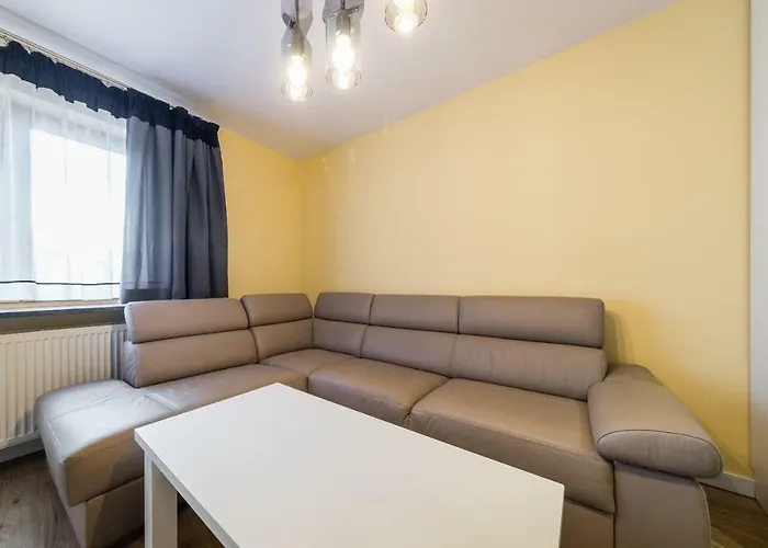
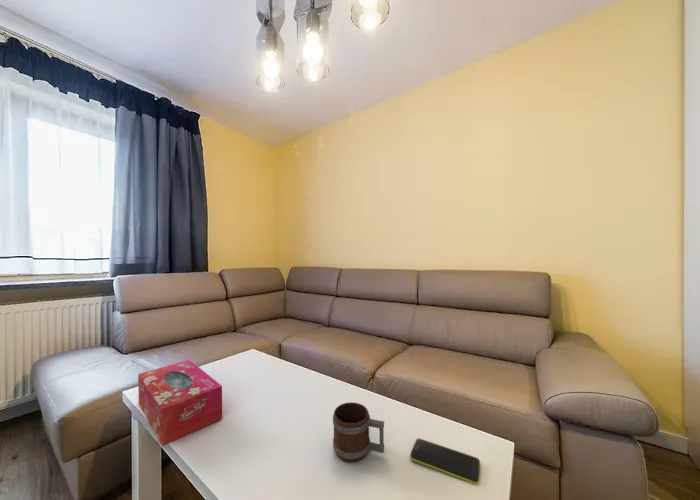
+ smartphone [409,438,481,486]
+ mug [332,401,385,463]
+ tissue box [137,359,223,447]
